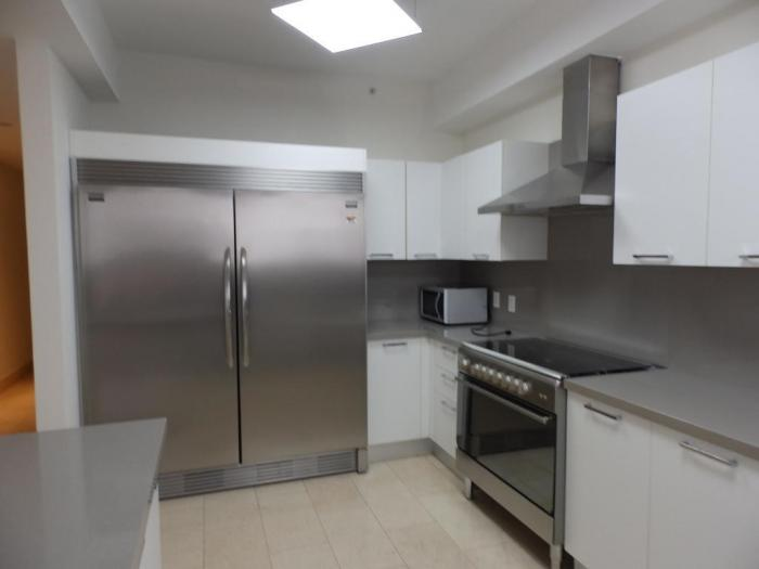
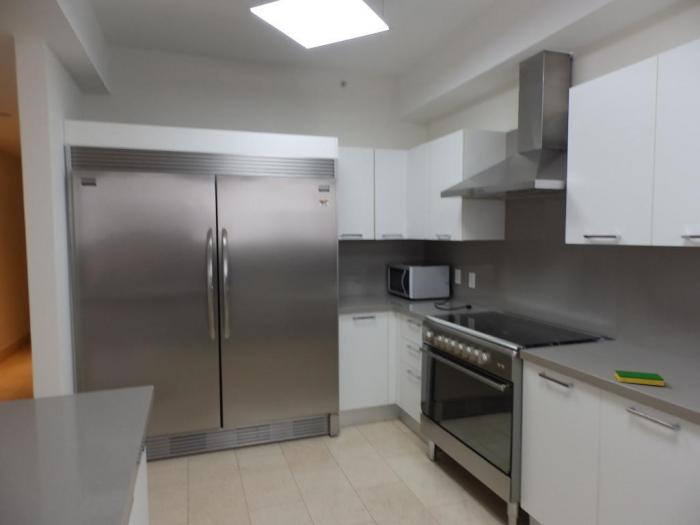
+ dish sponge [614,369,665,387]
